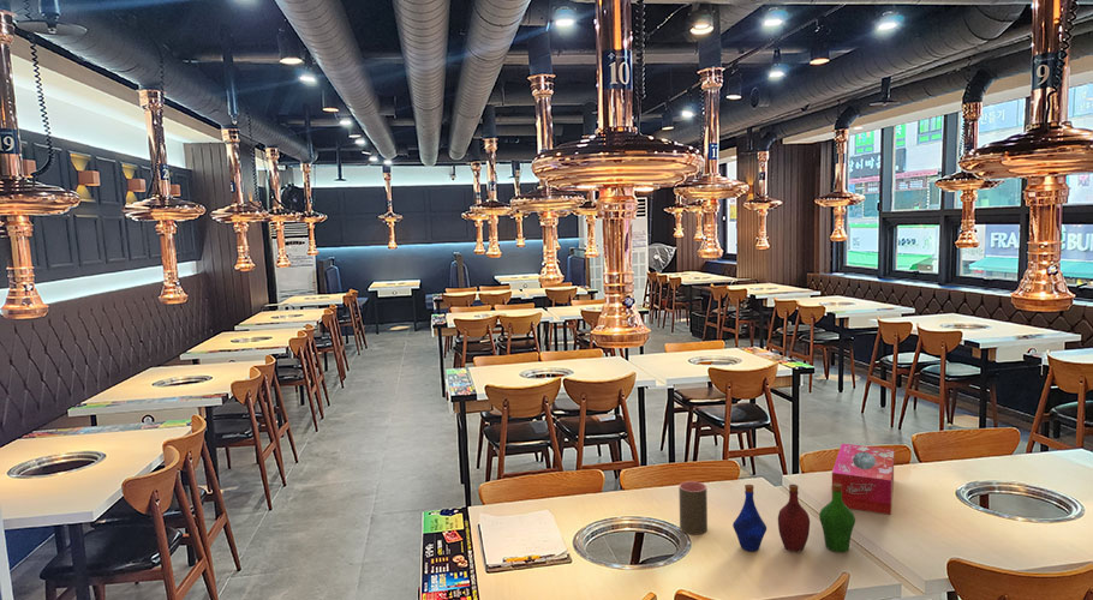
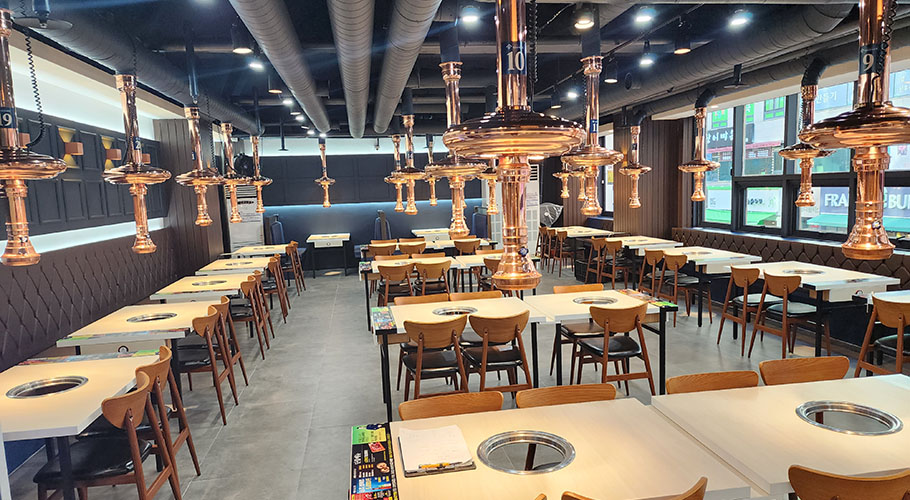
- cup [677,480,709,535]
- tissue box [831,443,895,516]
- bottle [731,484,856,553]
